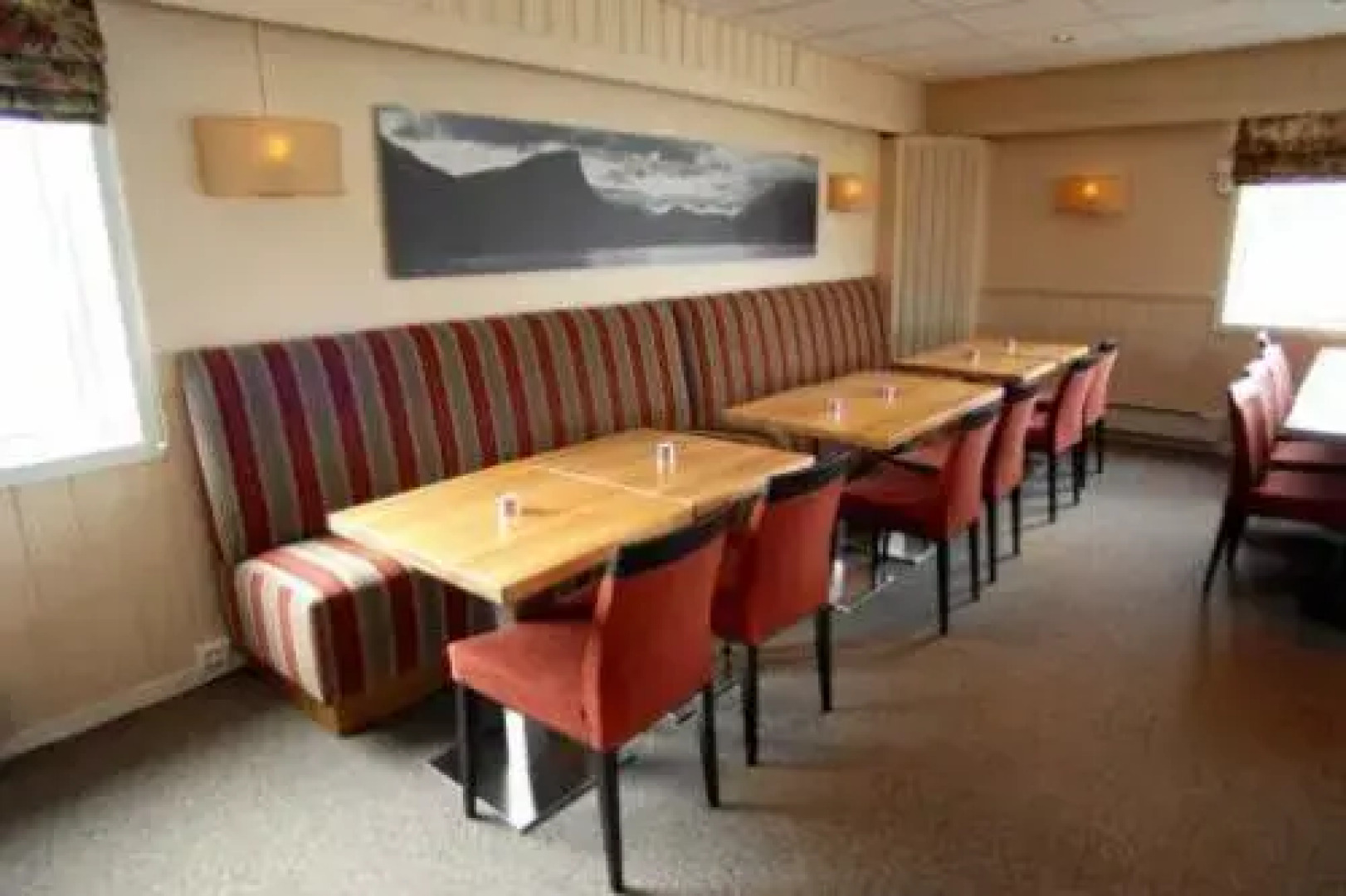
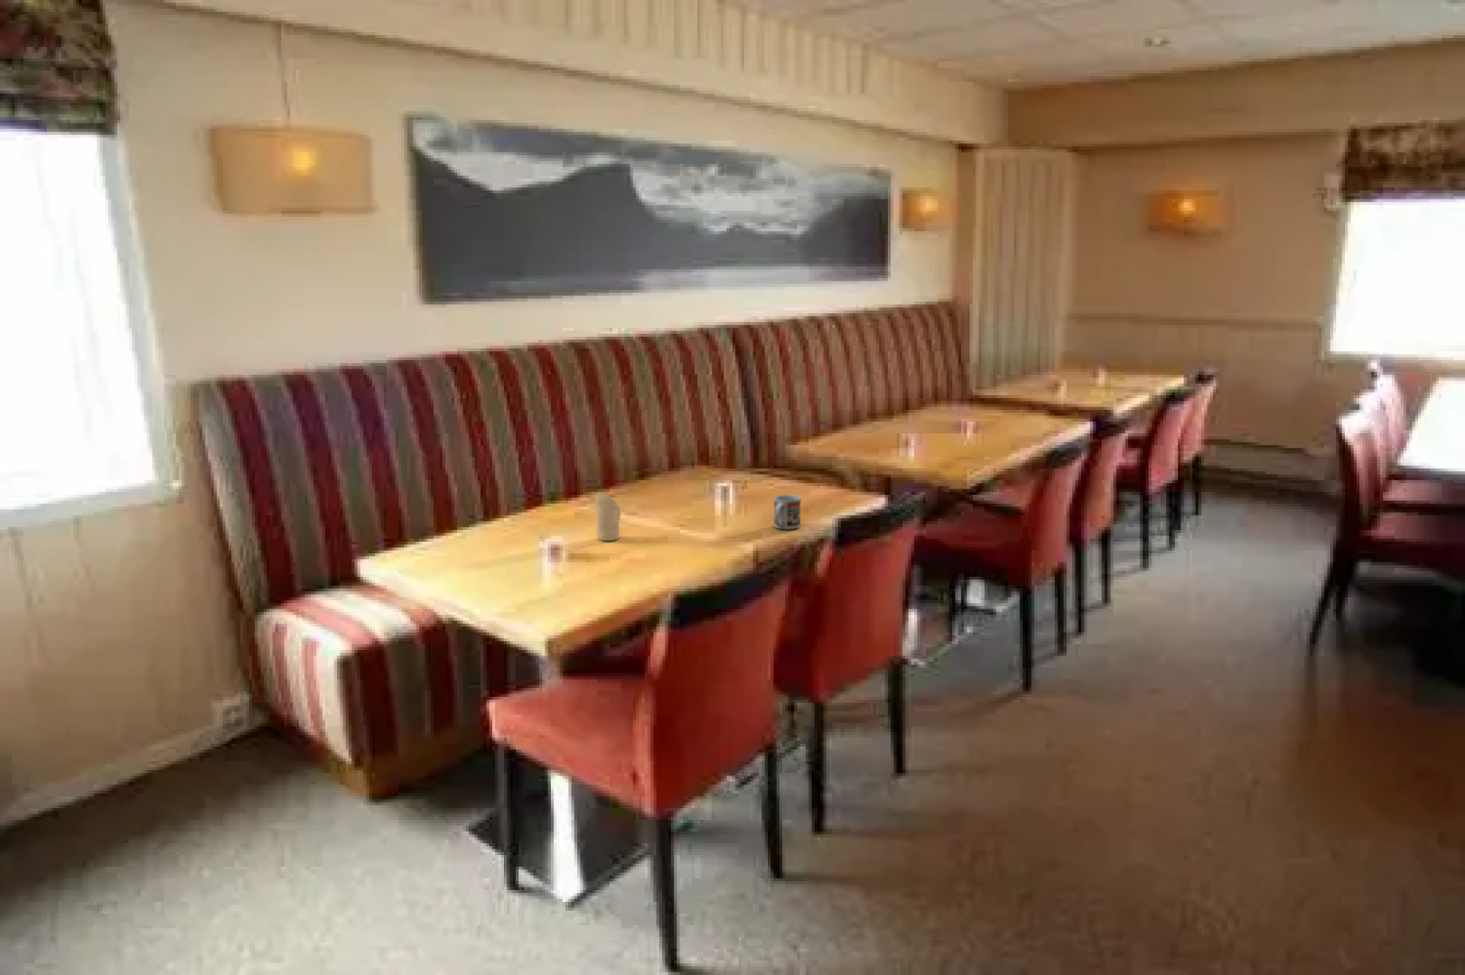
+ candle [594,492,621,542]
+ cup [773,494,802,530]
